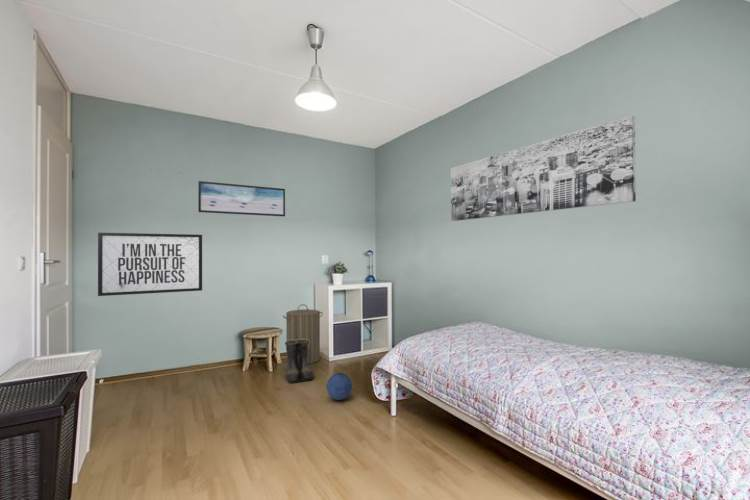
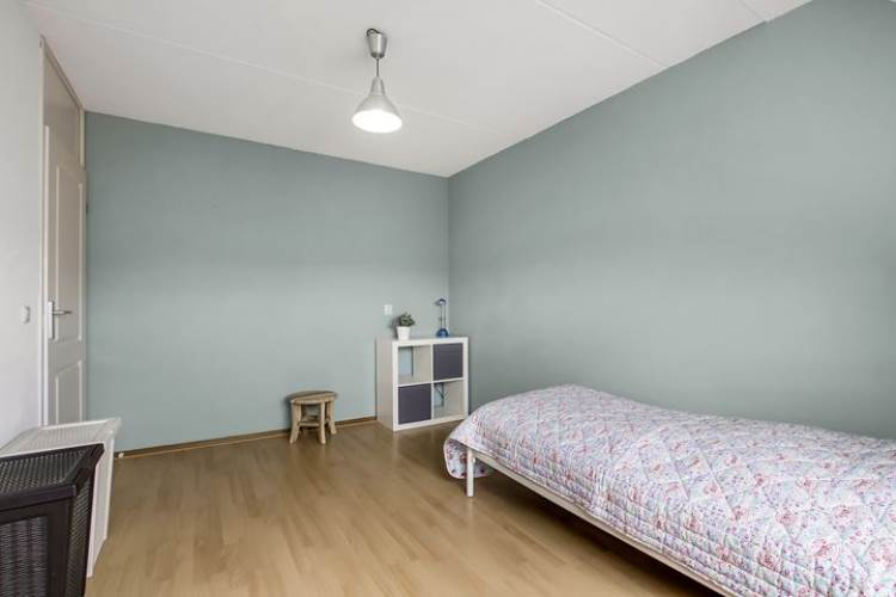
- wall art [450,115,637,222]
- laundry hamper [282,303,324,365]
- mirror [97,232,203,297]
- ball [326,372,353,401]
- boots [284,339,315,384]
- wall art [197,180,286,217]
